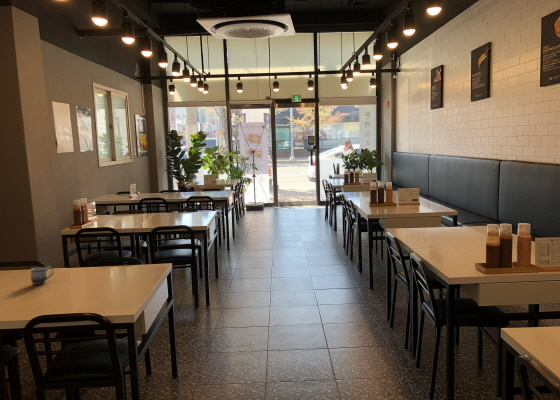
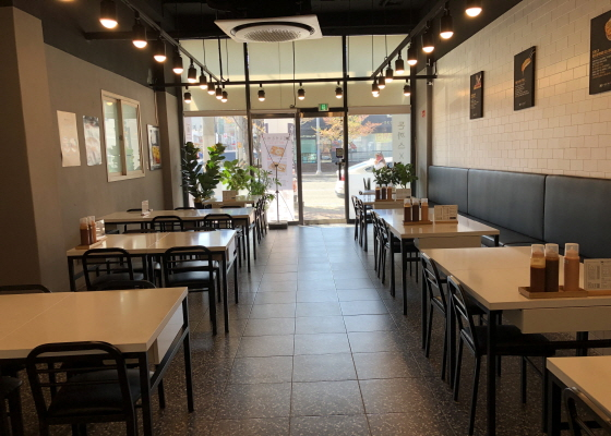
- mug [30,265,55,286]
